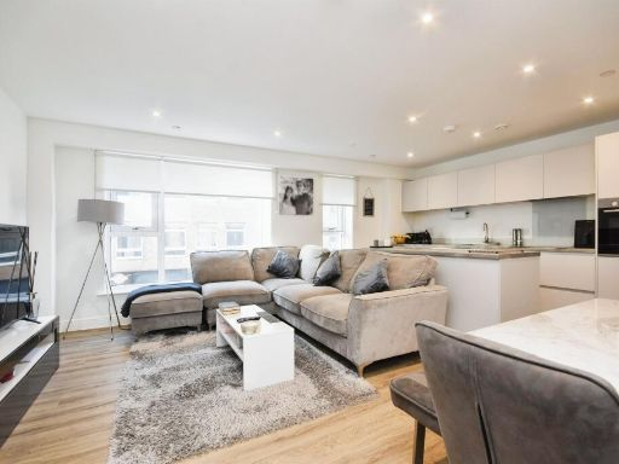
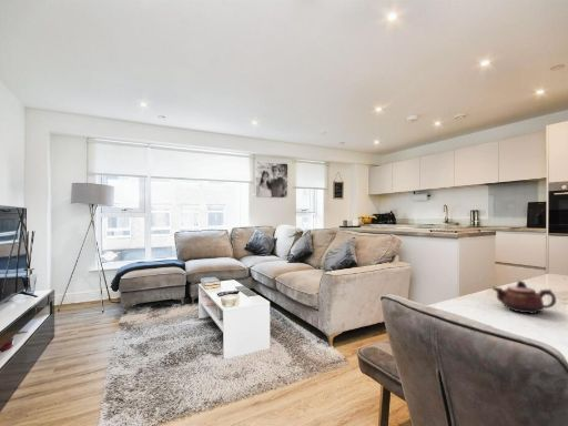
+ teapot [491,280,558,315]
